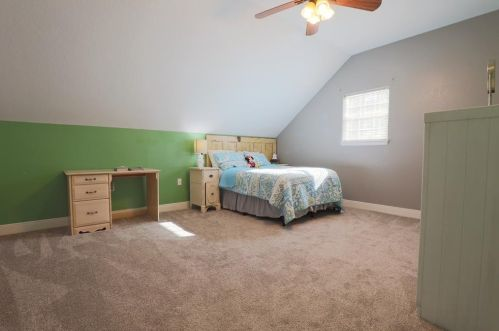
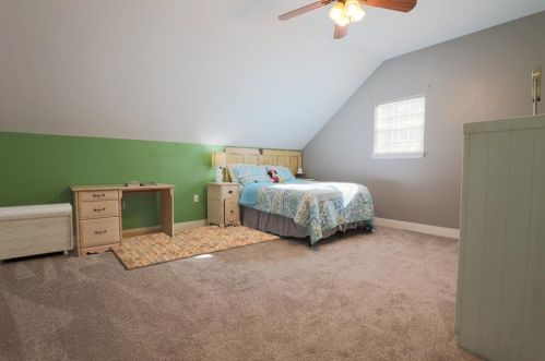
+ rug [110,224,281,270]
+ storage bench [0,202,74,265]
